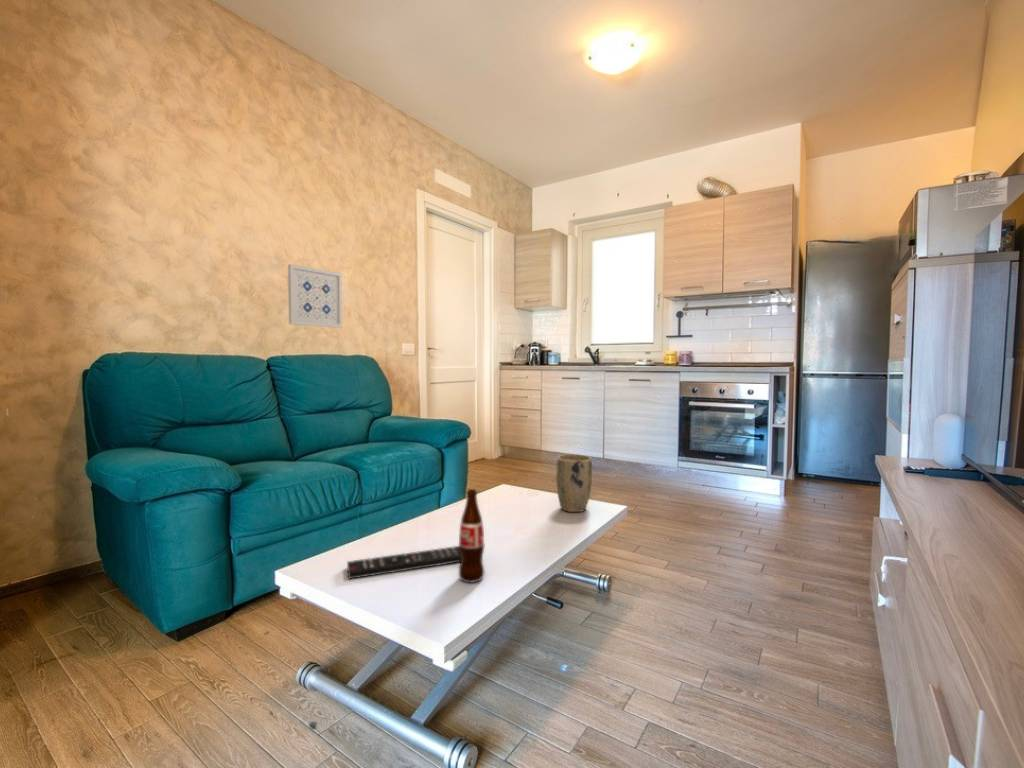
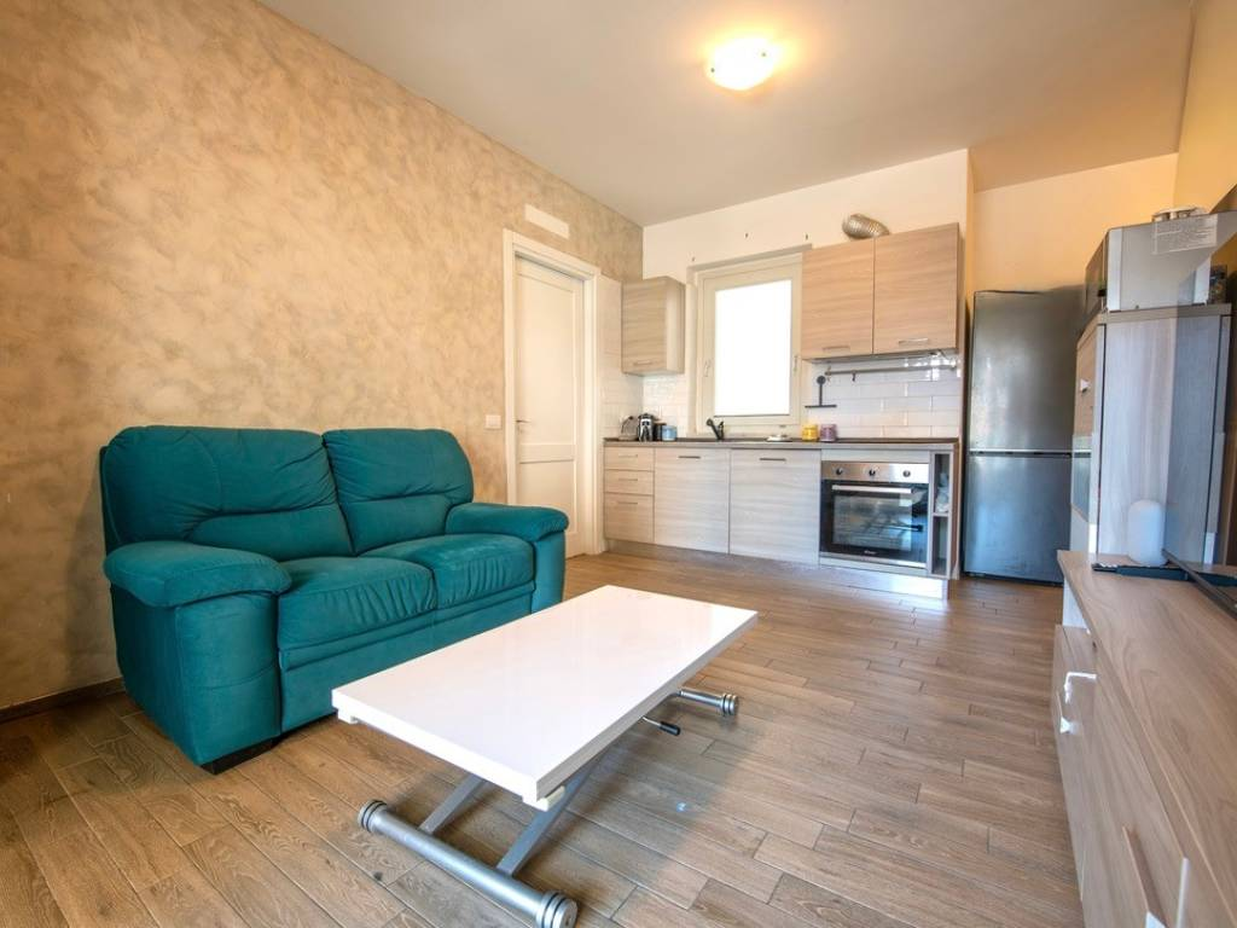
- bottle [458,488,485,584]
- remote control [346,545,461,580]
- plant pot [555,453,593,513]
- wall art [287,263,343,329]
